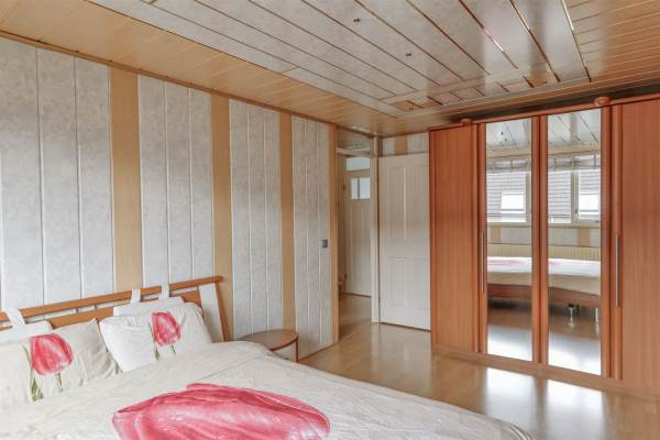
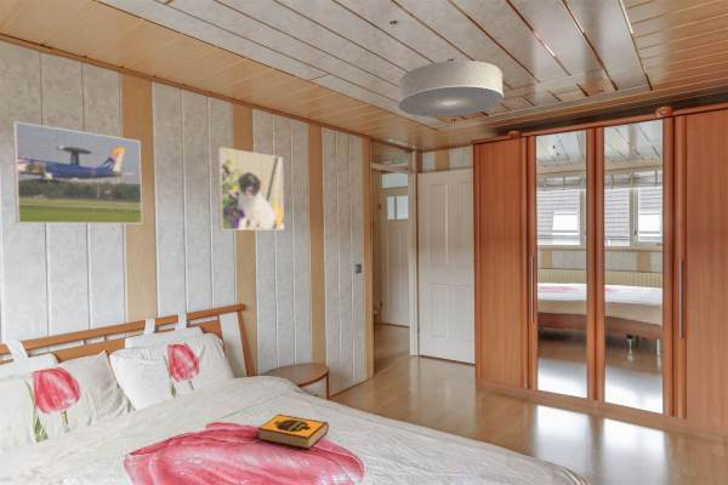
+ hardback book [257,412,330,451]
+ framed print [11,120,143,226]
+ ceiling lamp [397,59,505,119]
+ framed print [216,146,285,232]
